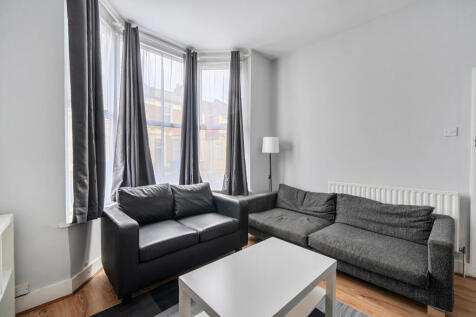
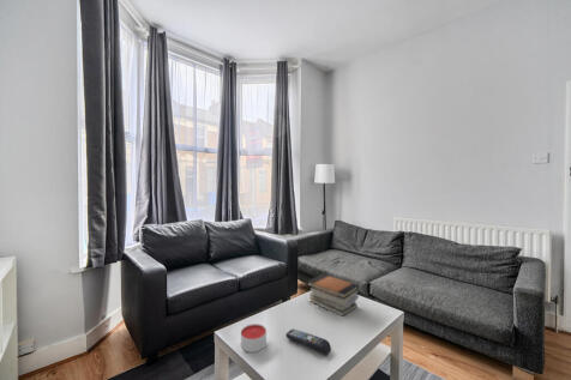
+ book stack [306,273,360,318]
+ remote control [286,328,332,356]
+ candle [240,322,268,354]
